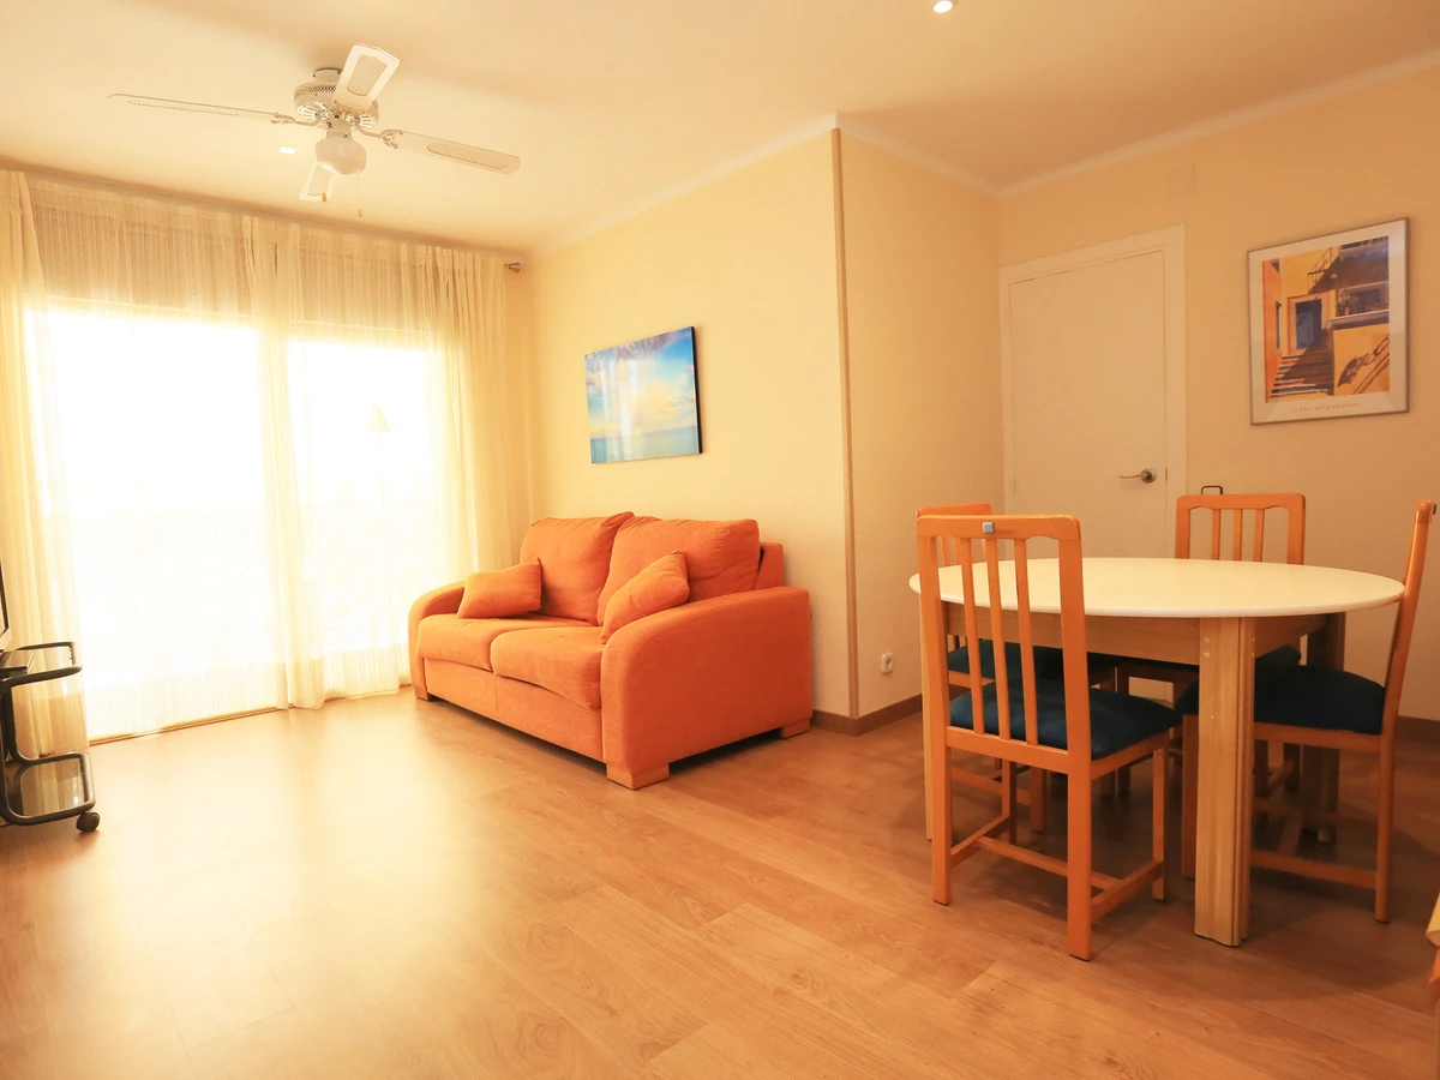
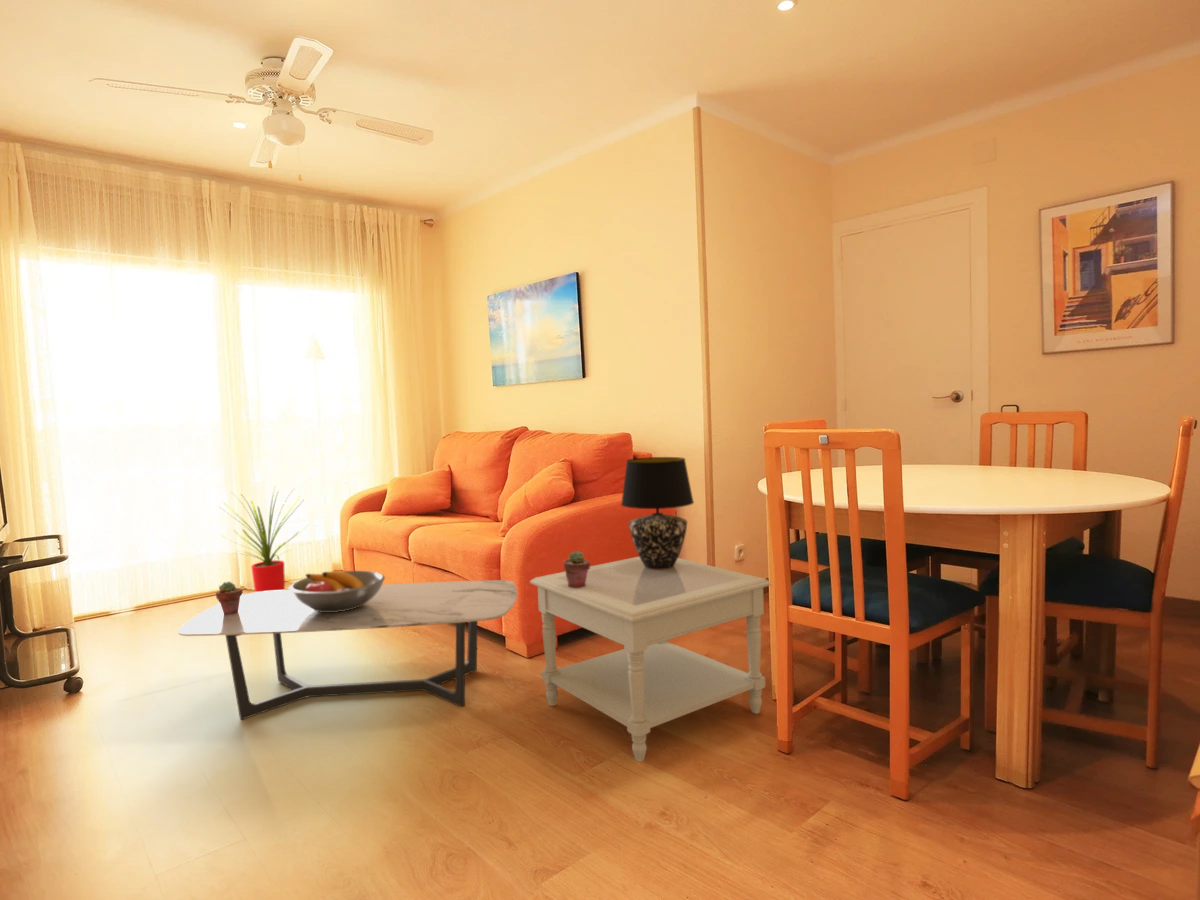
+ coffee table [177,579,518,721]
+ potted succulent [215,581,244,615]
+ side table [529,556,771,763]
+ house plant [220,486,310,592]
+ fruit bowl [287,570,386,612]
+ potted succulent [562,550,591,588]
+ table lamp [620,456,695,569]
